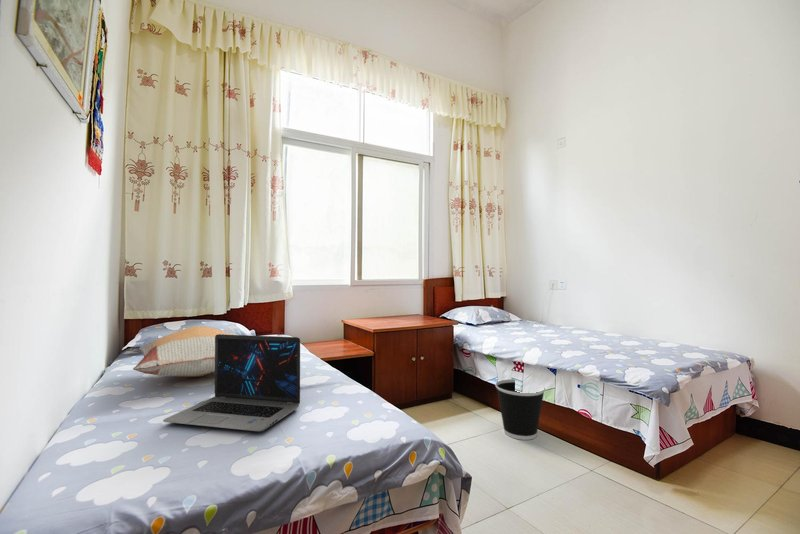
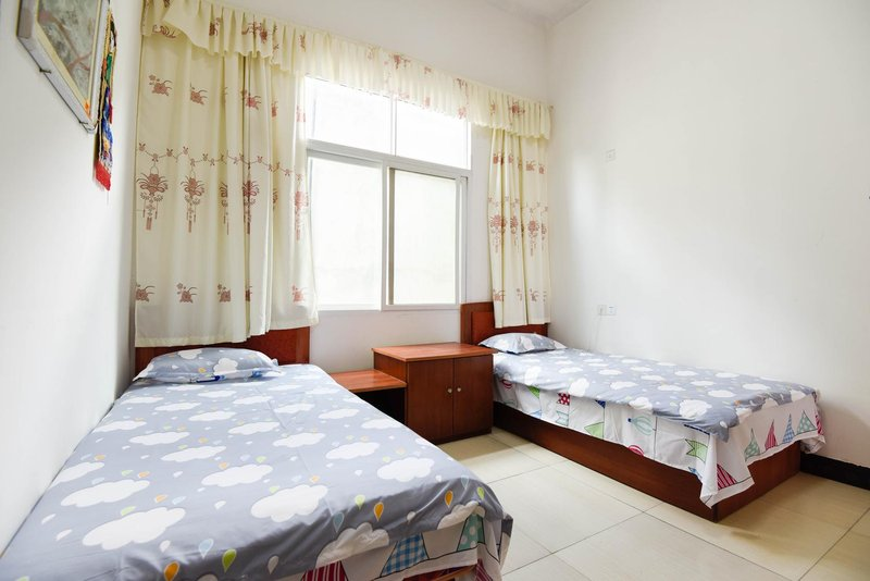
- laptop [162,334,301,433]
- wastebasket [494,378,546,441]
- decorative pillow [132,325,239,378]
